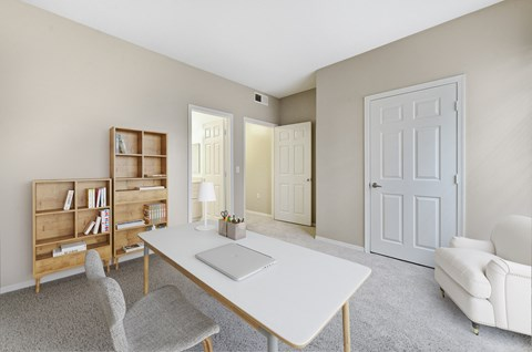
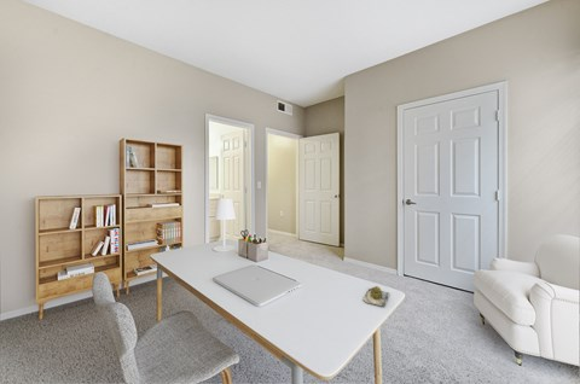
+ succulent plant [362,285,390,308]
